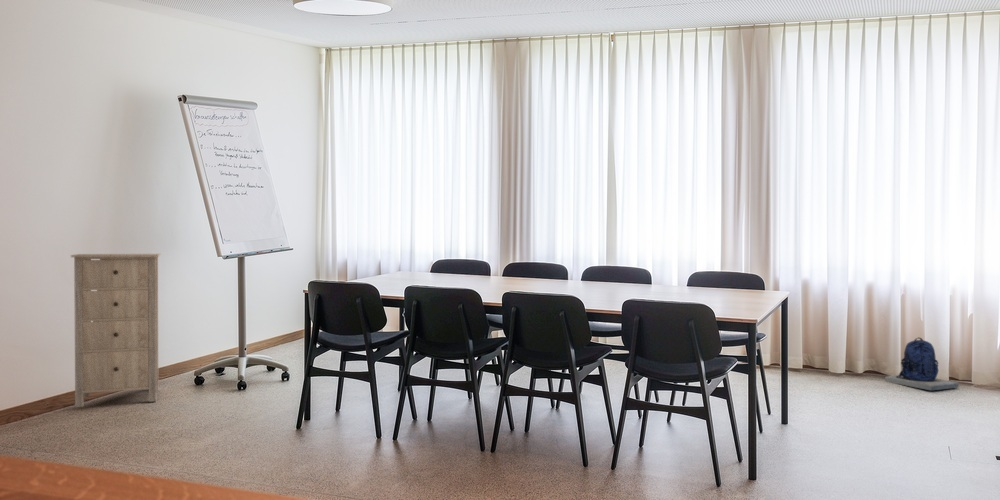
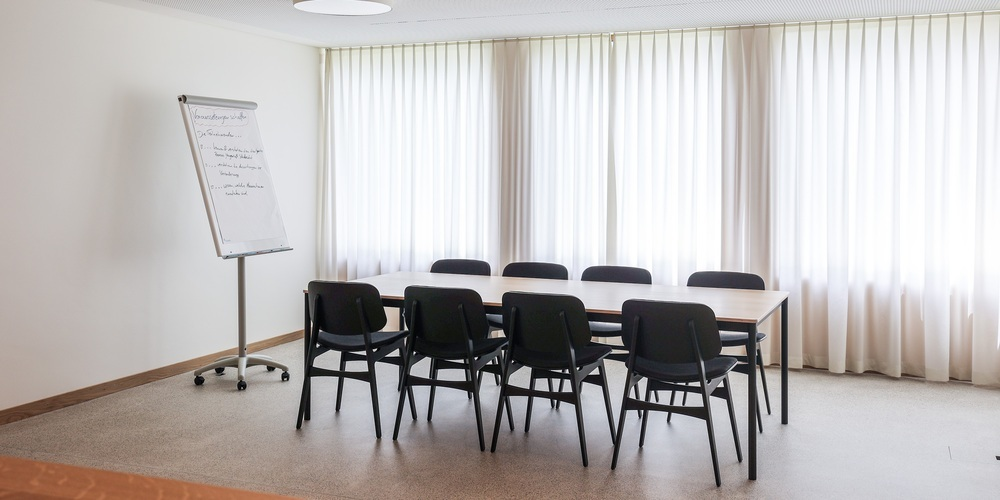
- backpack [884,336,960,391]
- storage cabinet [70,253,162,408]
